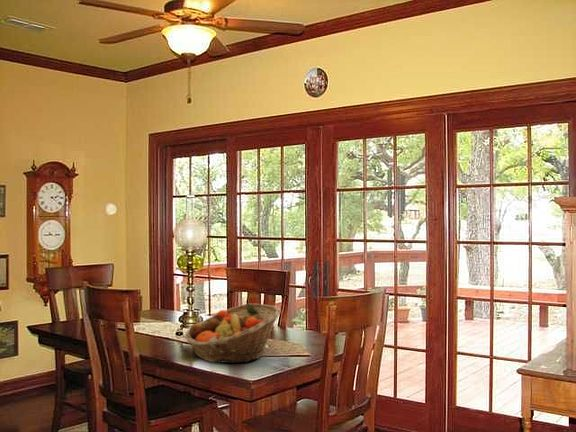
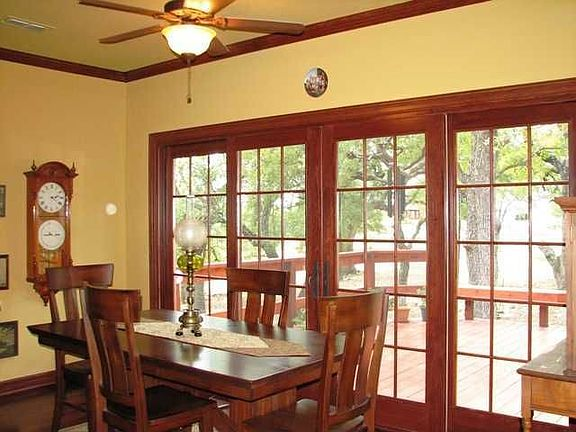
- fruit basket [184,302,282,364]
